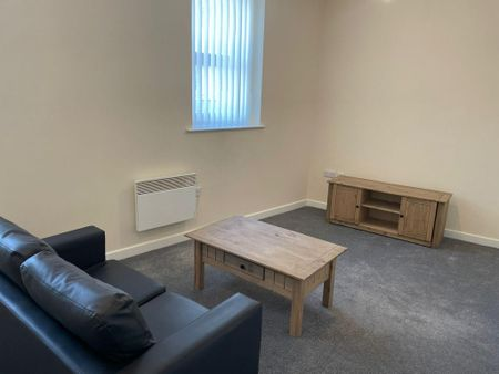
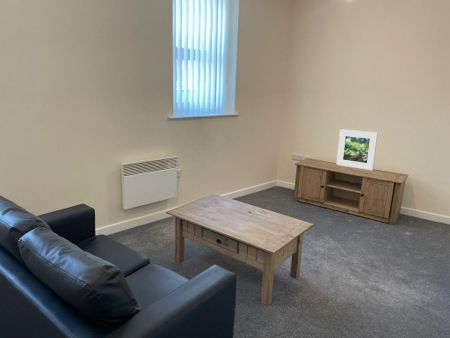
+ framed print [336,128,379,171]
